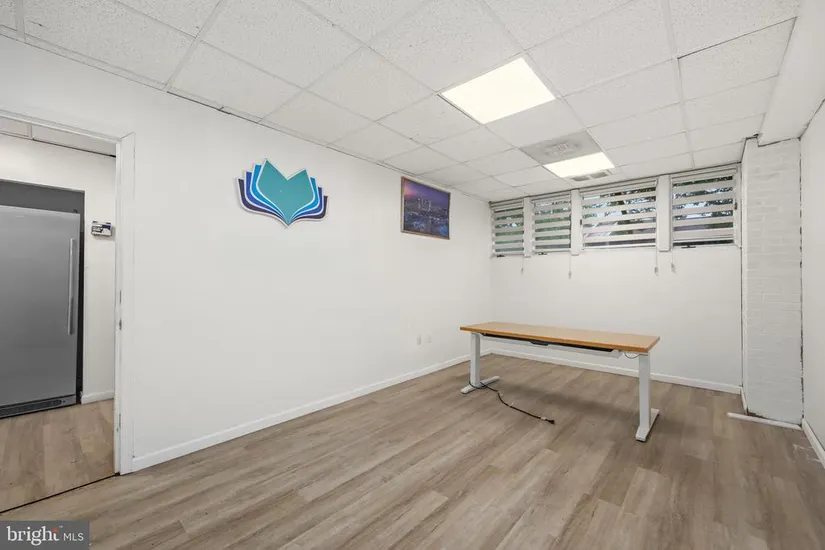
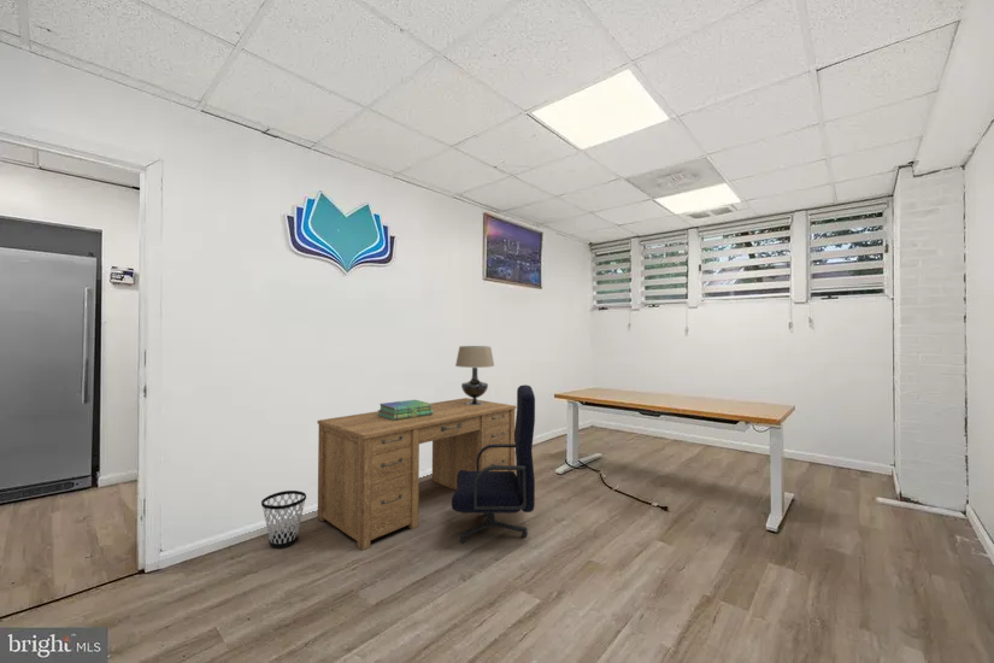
+ table lamp [454,345,495,405]
+ wastebasket [260,489,307,550]
+ office chair [451,383,536,544]
+ desk [316,397,517,551]
+ stack of books [377,399,433,421]
